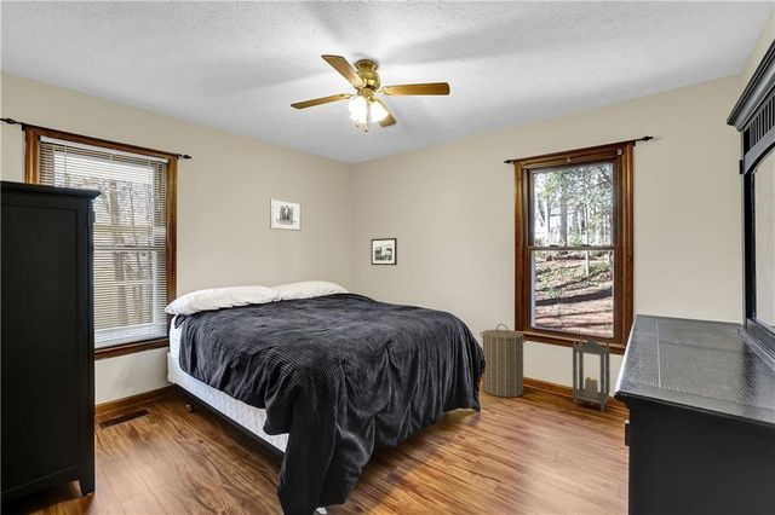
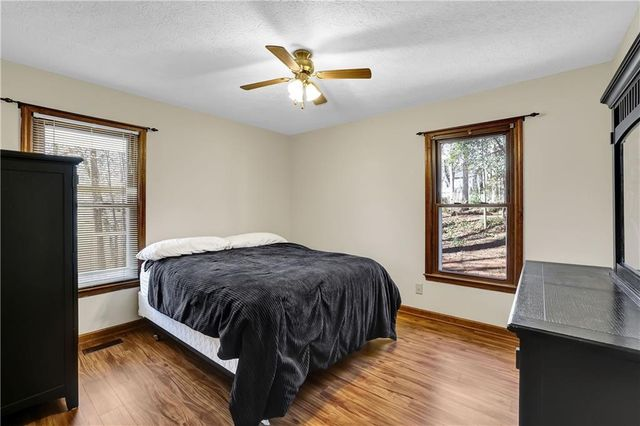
- lantern [572,336,612,413]
- wall art [269,197,303,232]
- laundry hamper [478,323,529,399]
- picture frame [371,237,398,266]
